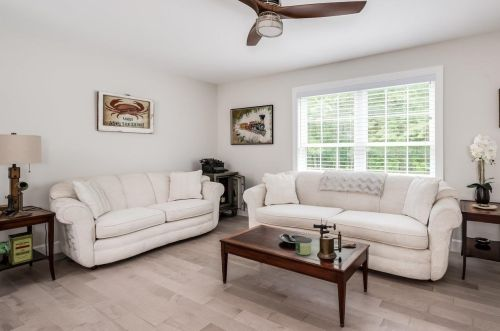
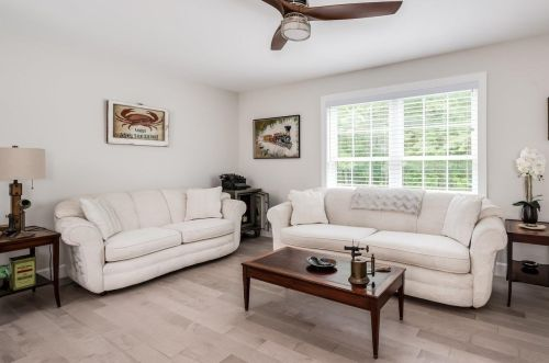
- candle [294,236,313,256]
